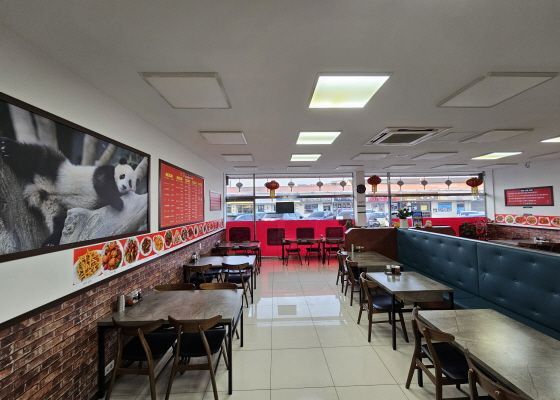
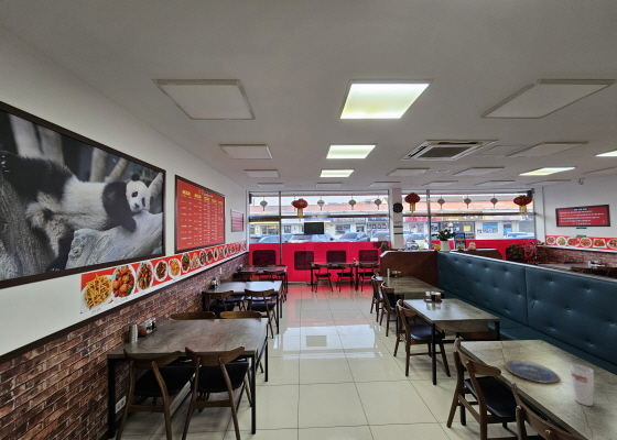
+ cup [570,363,595,407]
+ plate [504,359,561,384]
